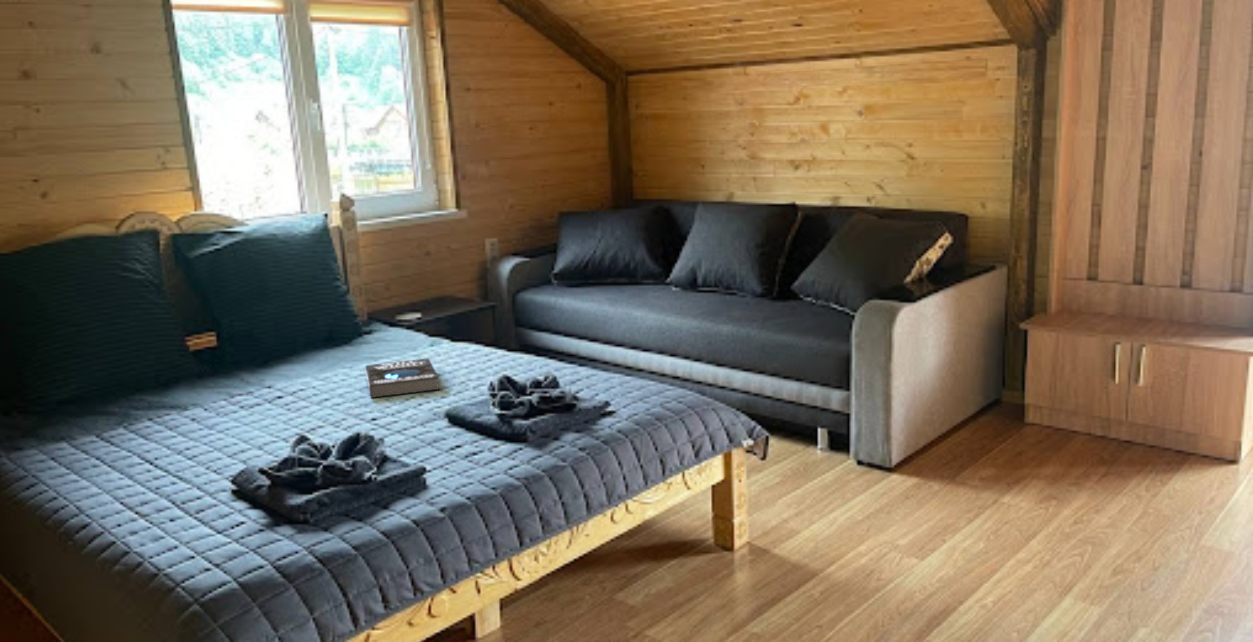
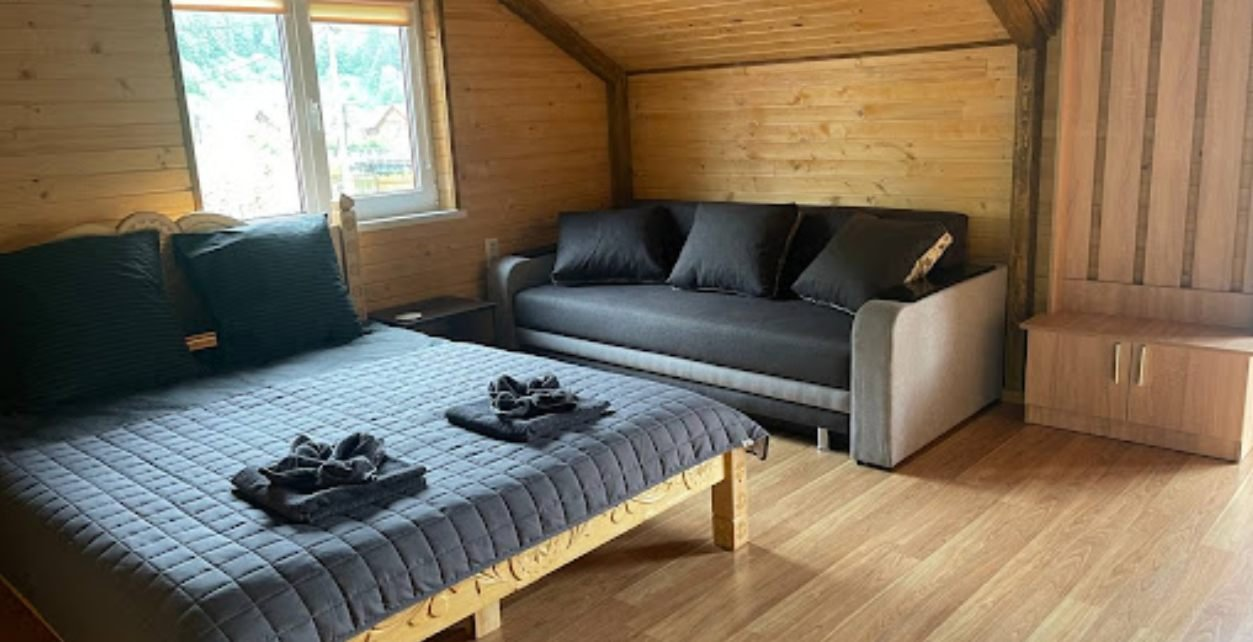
- book [365,357,441,399]
